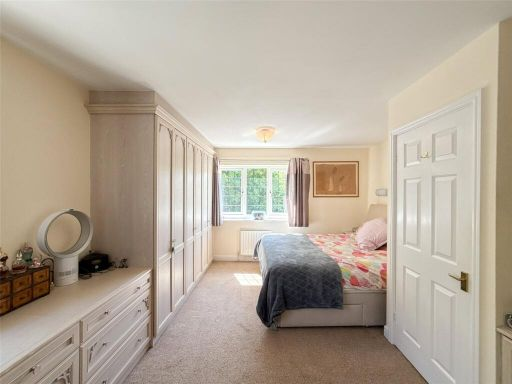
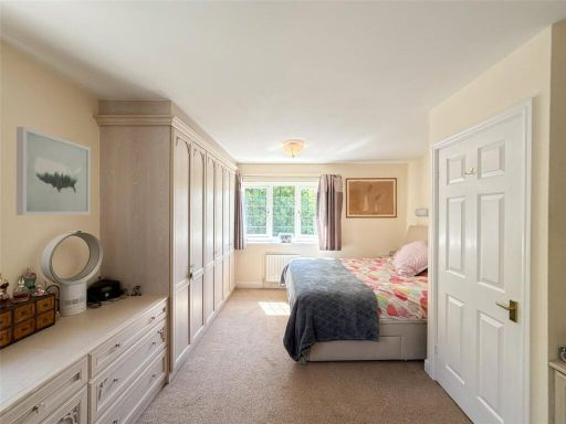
+ wall art [15,126,92,216]
